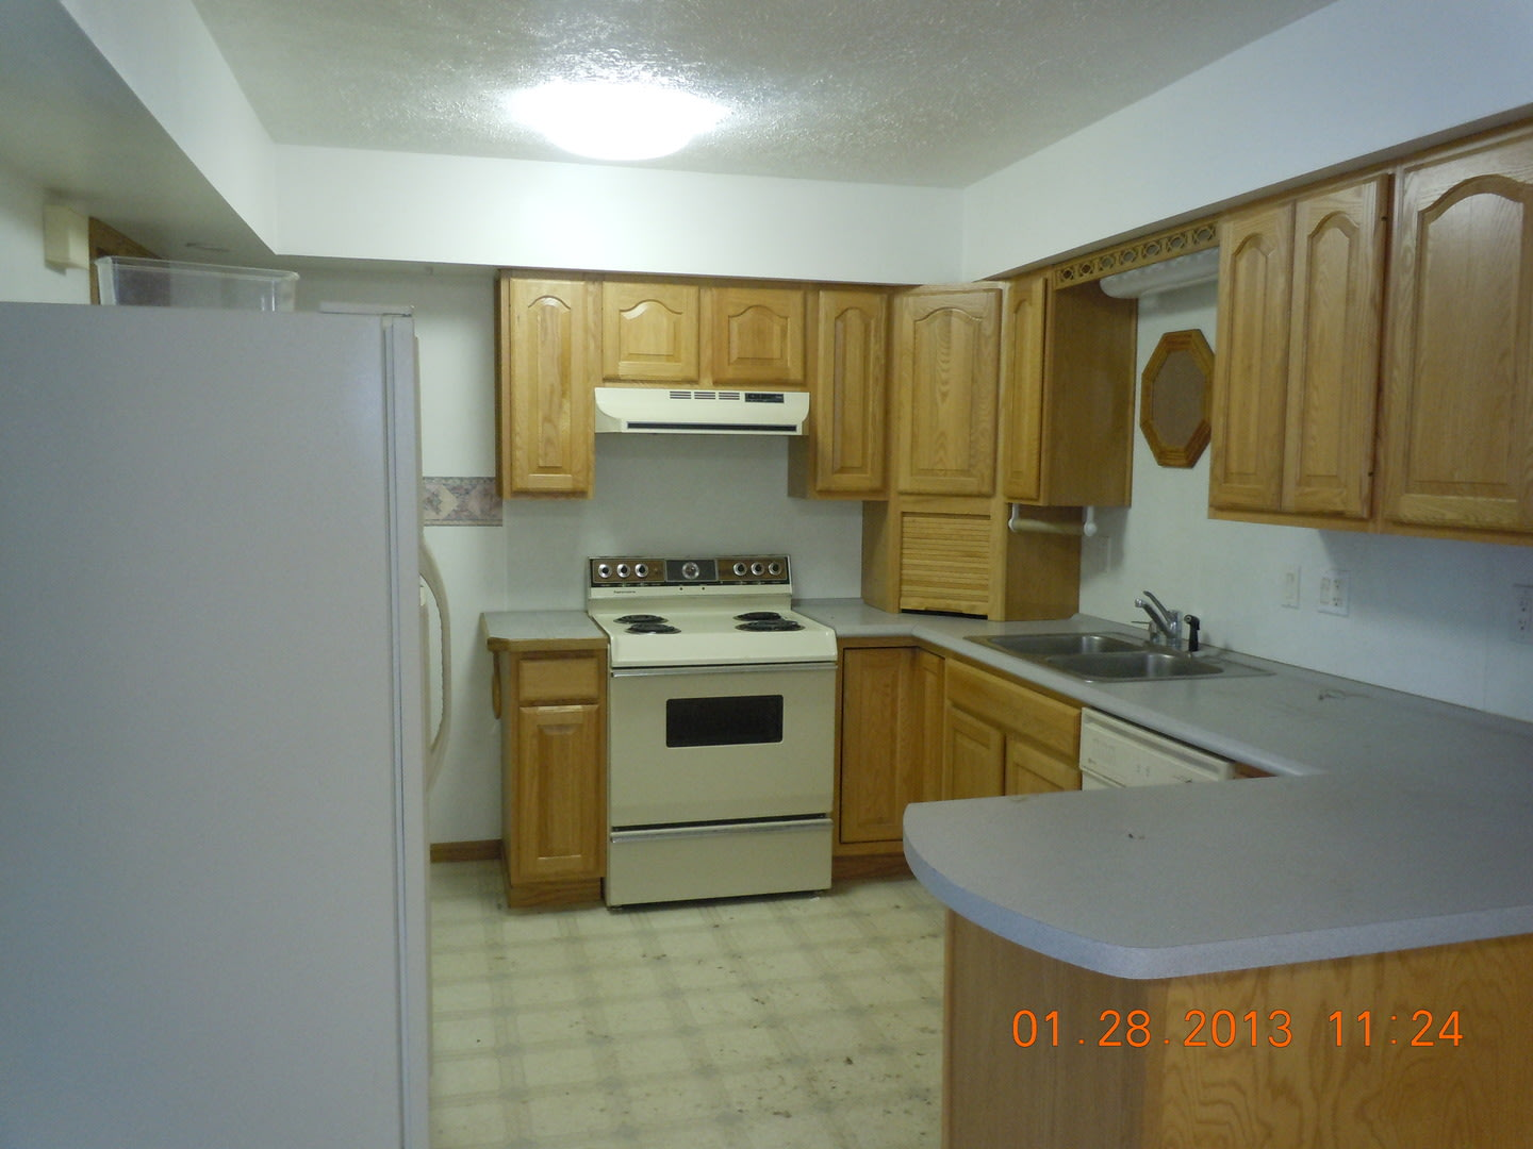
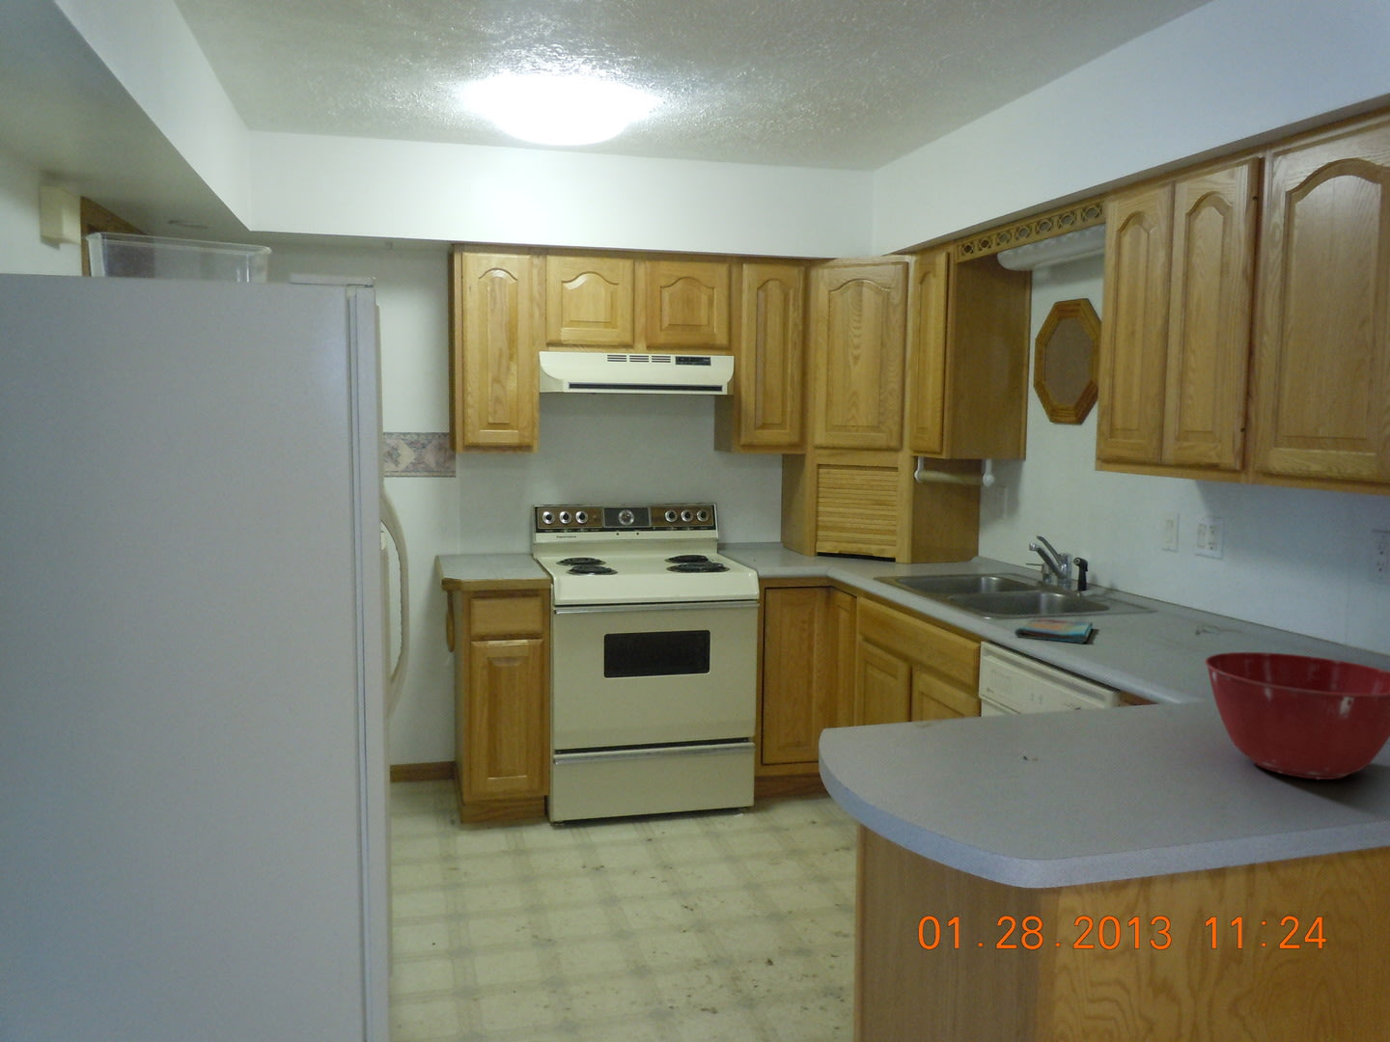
+ dish towel [1013,616,1093,645]
+ mixing bowl [1204,651,1390,780]
